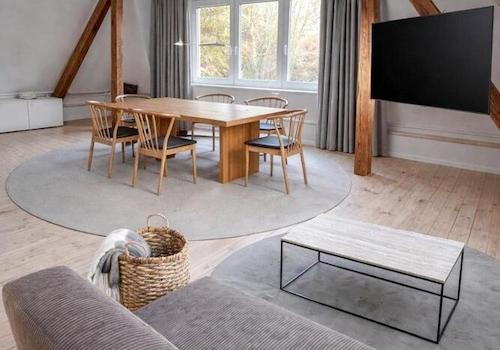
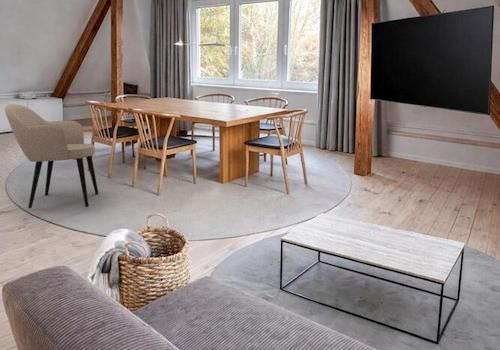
+ armchair [4,103,99,209]
